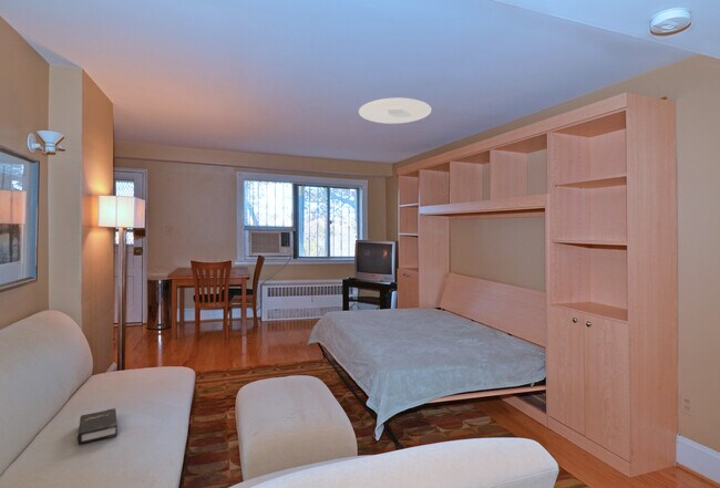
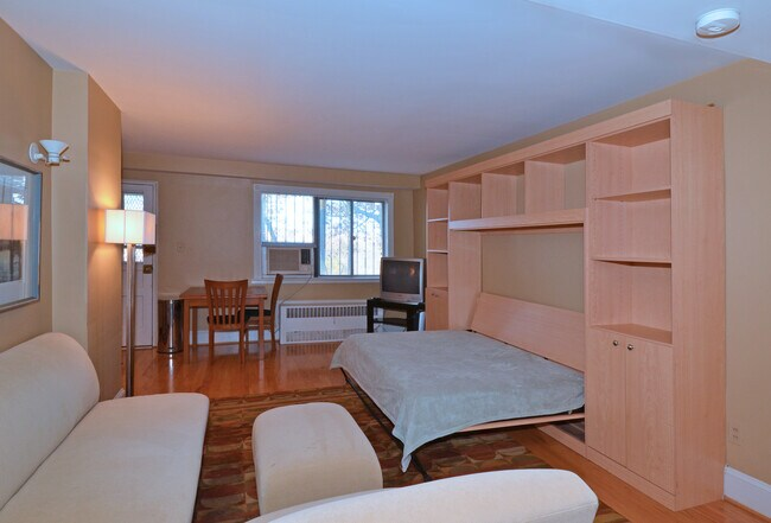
- ceiling light [358,97,432,125]
- hardback book [76,407,119,445]
